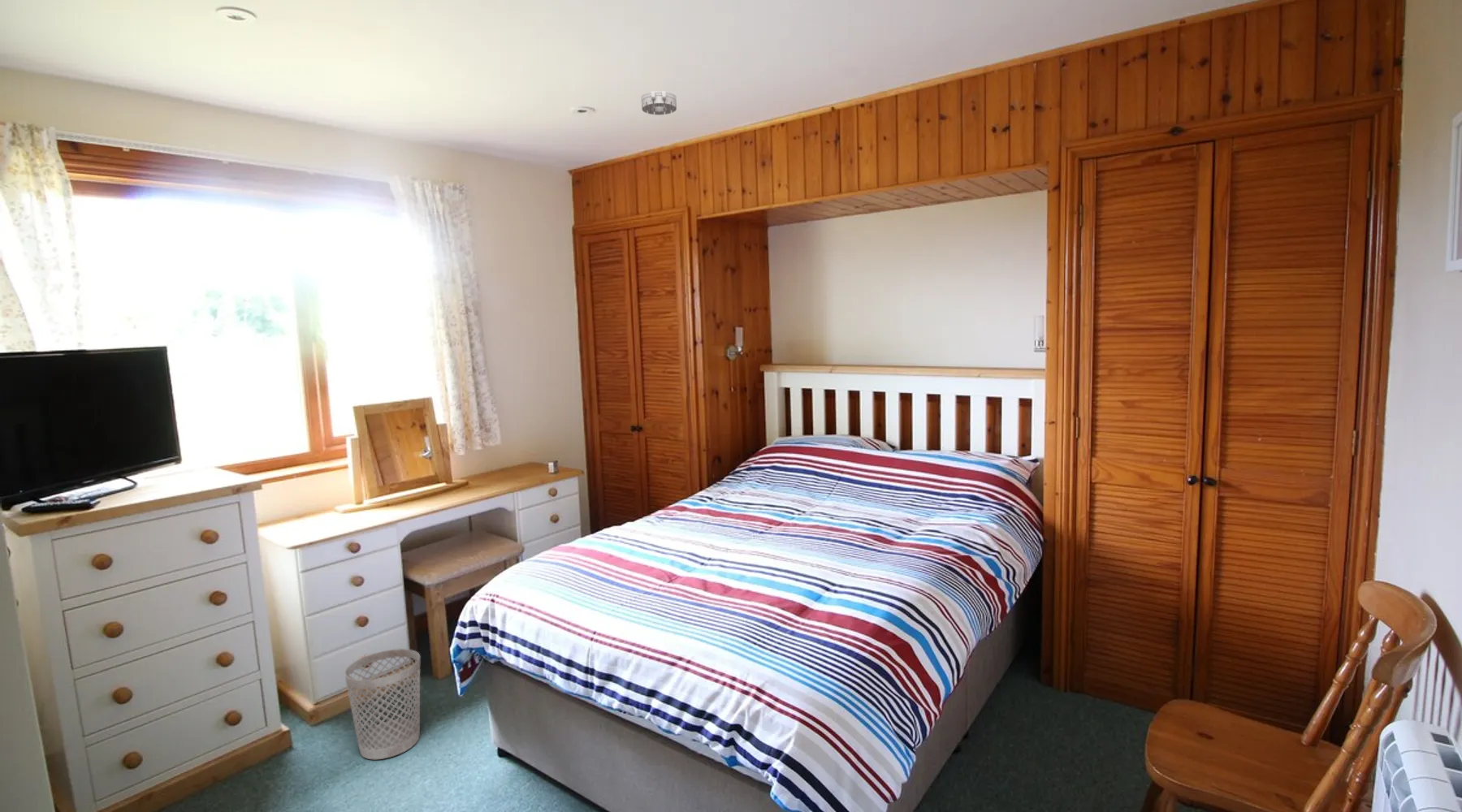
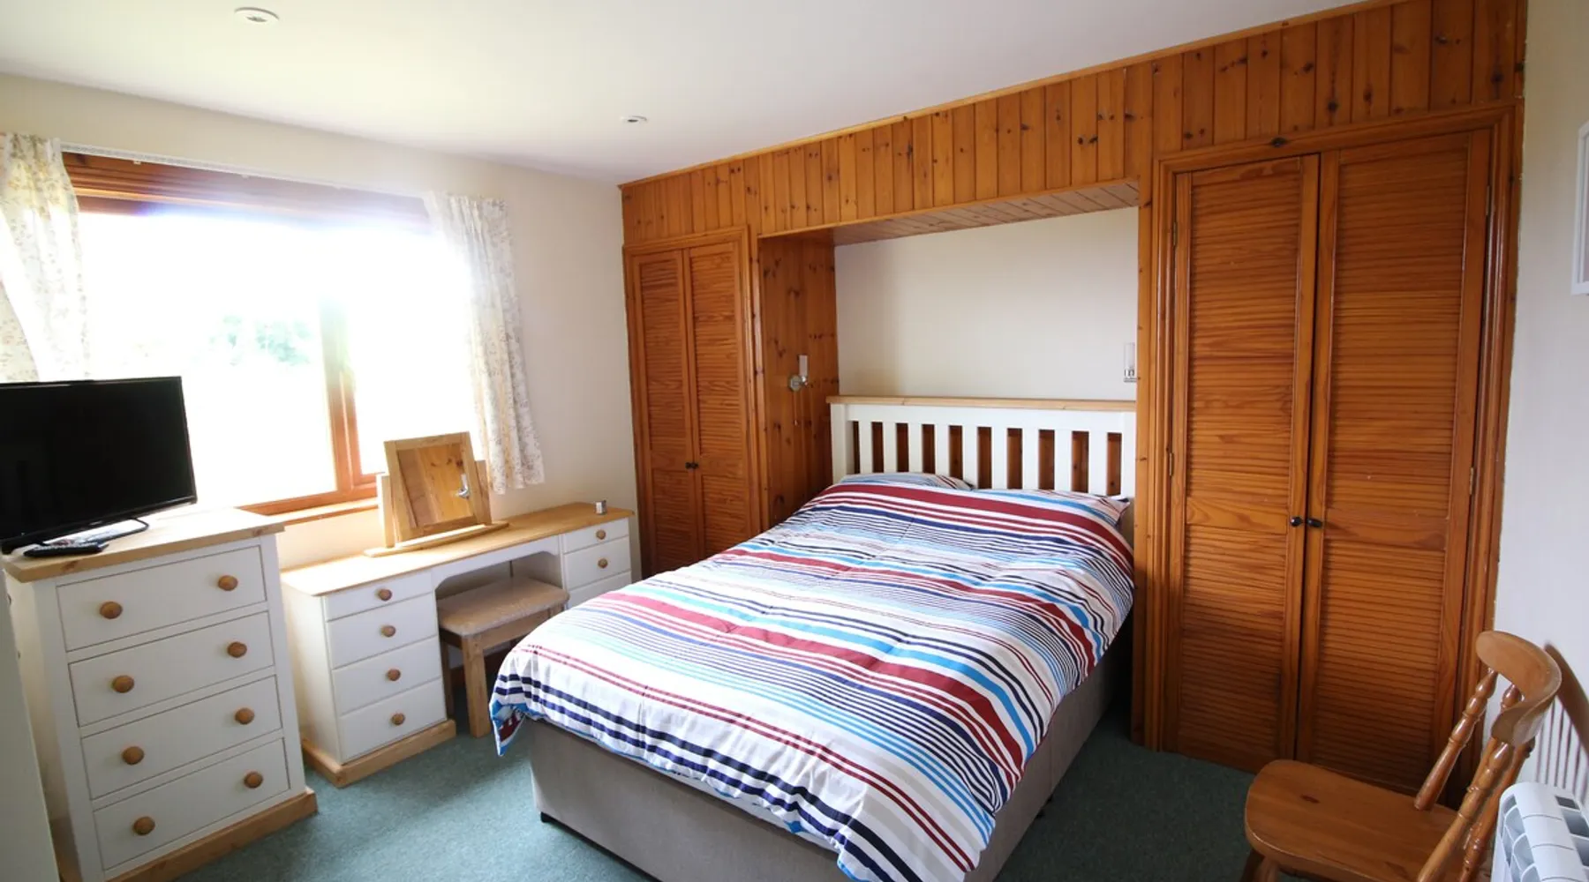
- wastebasket [344,648,421,761]
- smoke detector [640,90,677,116]
